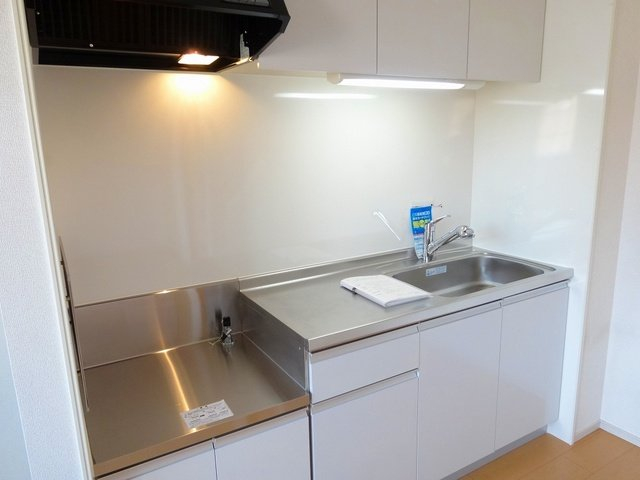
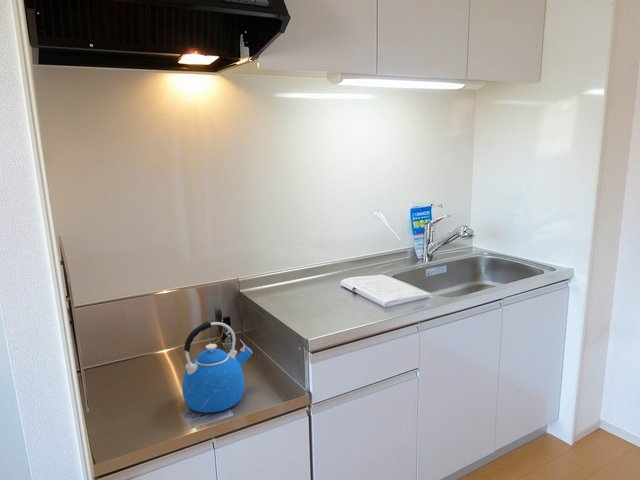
+ kettle [182,320,254,414]
